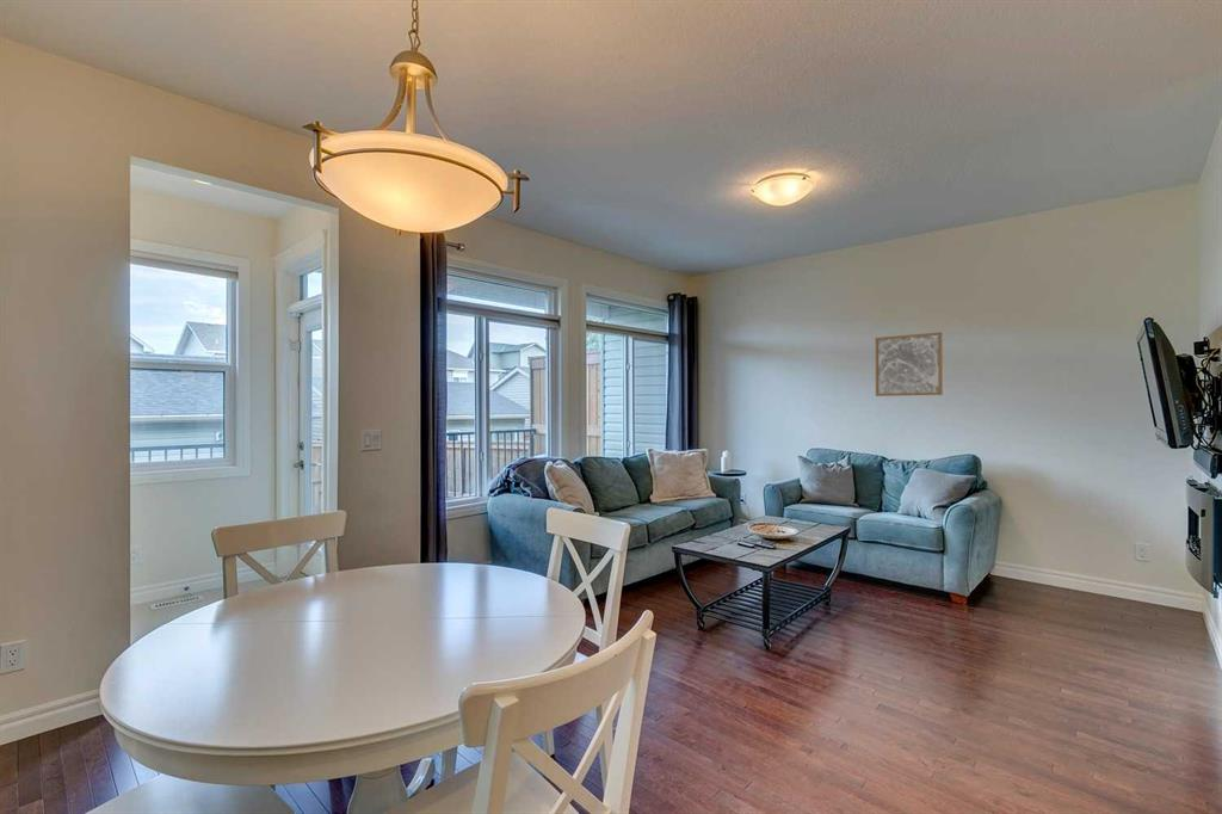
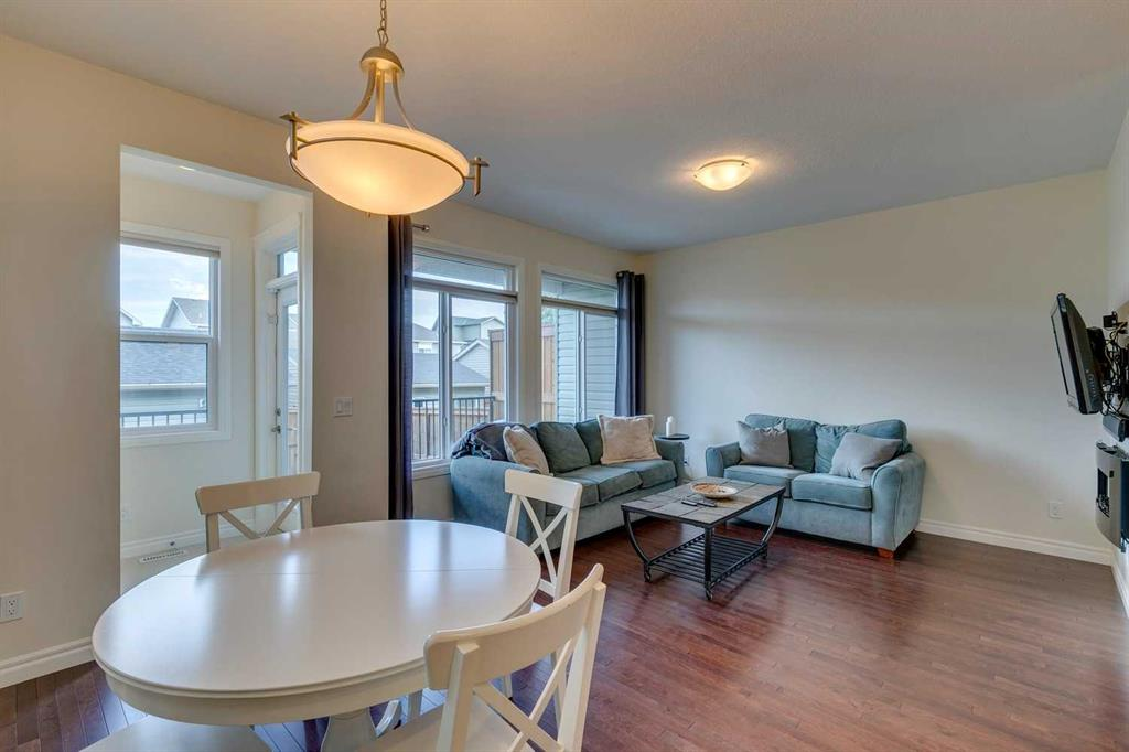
- wall art [875,331,944,397]
